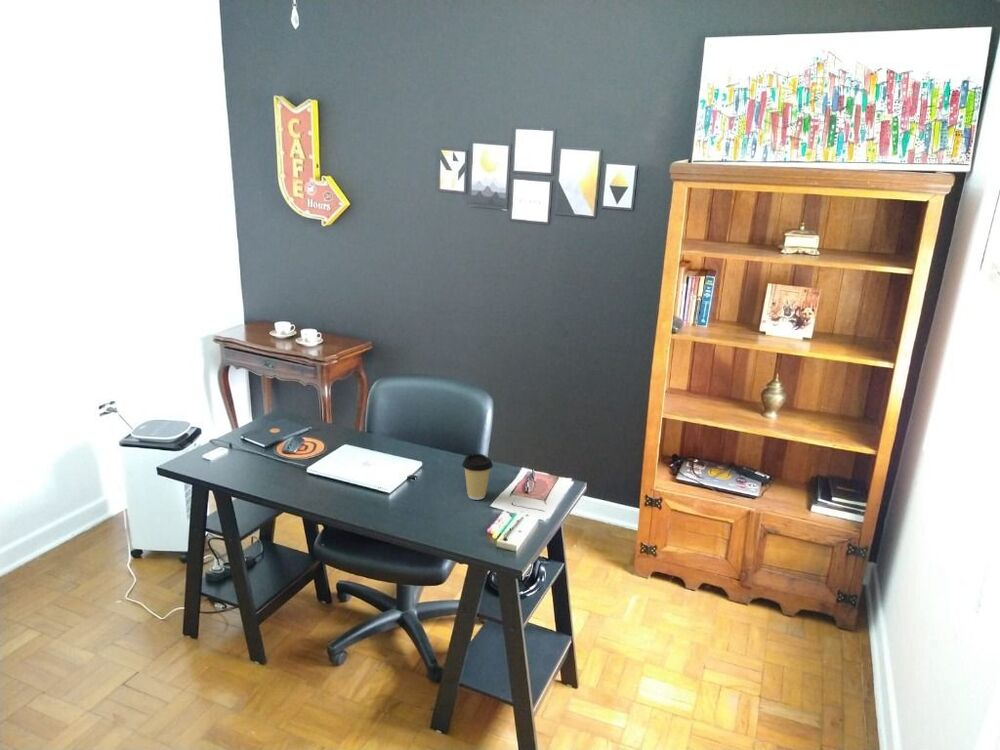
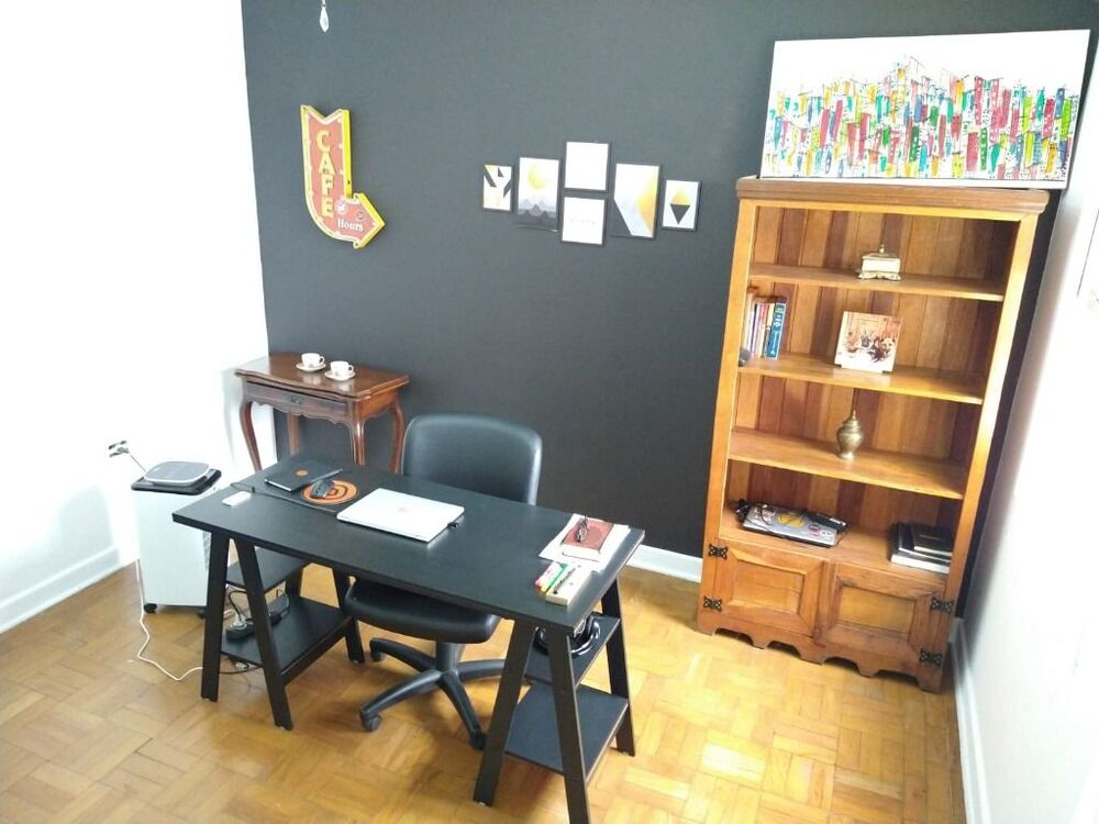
- coffee cup [461,453,494,501]
